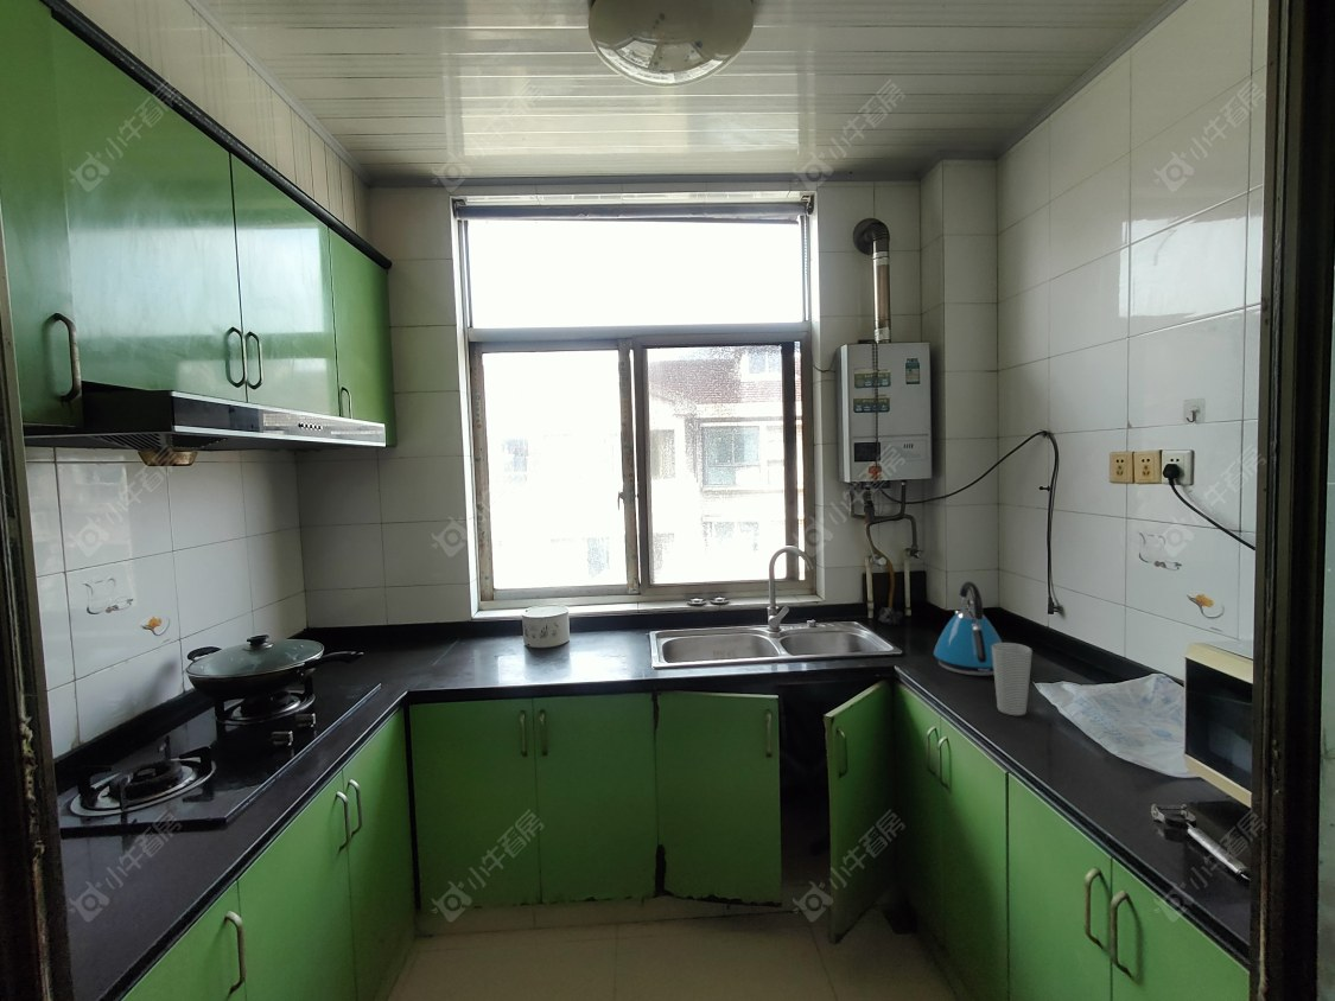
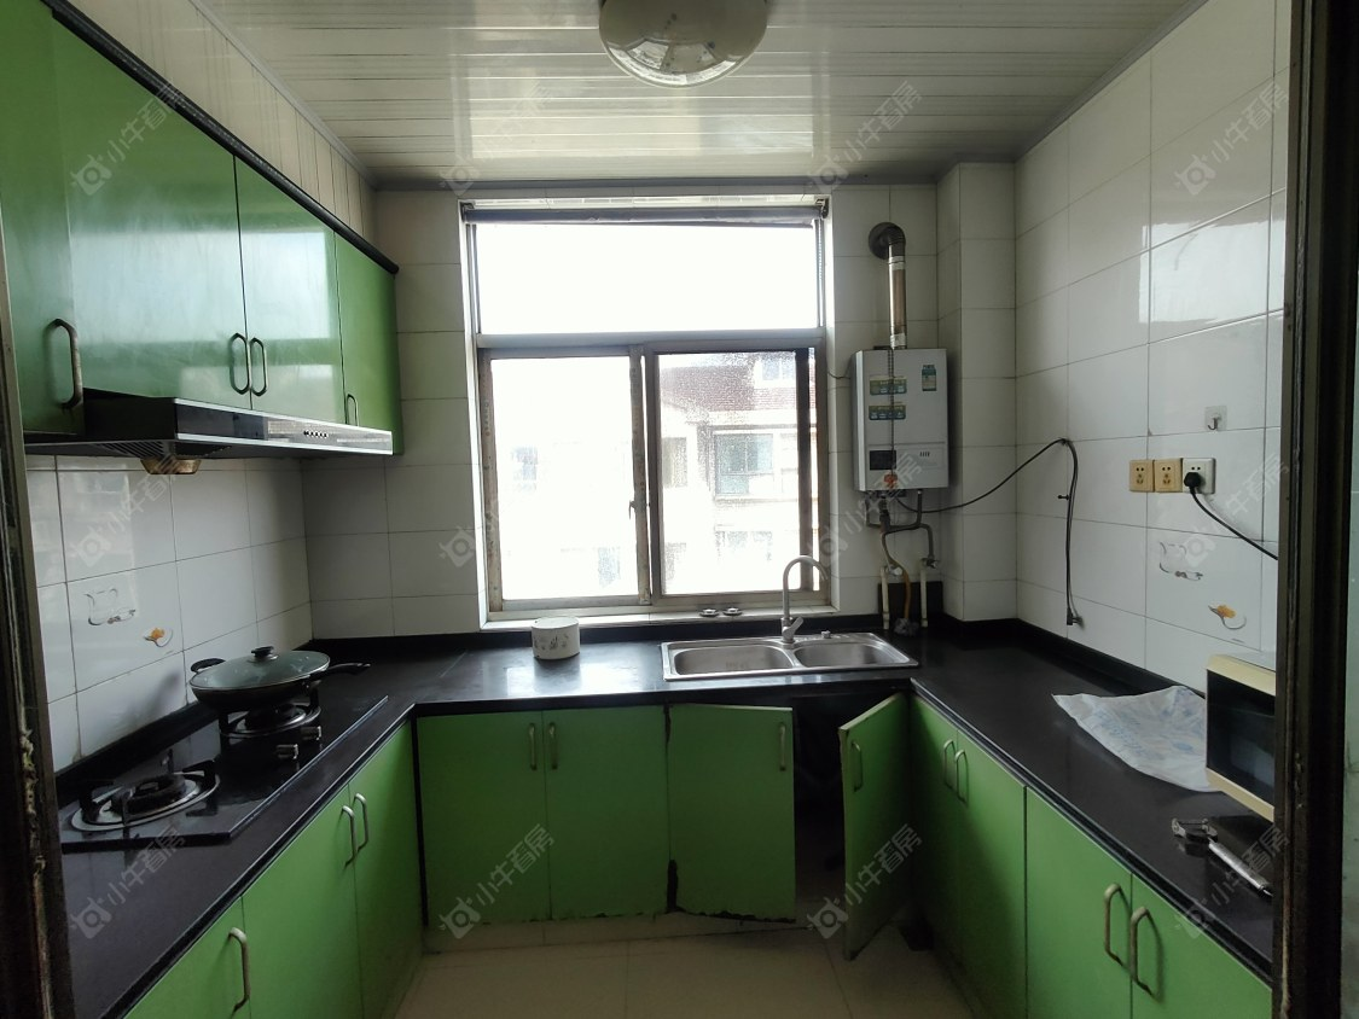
- cup [992,642,1034,716]
- kettle [933,580,1003,677]
